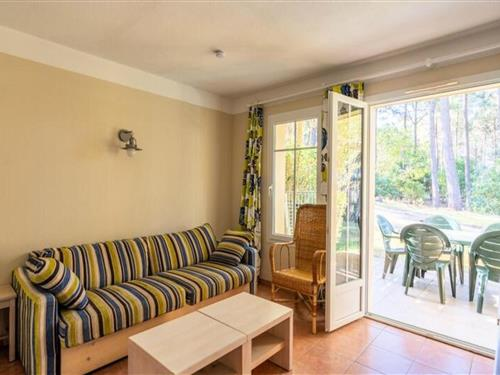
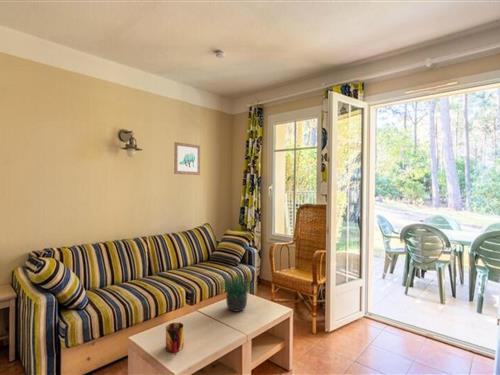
+ wall art [173,141,201,176]
+ mug [165,321,184,356]
+ potted plant [215,261,259,313]
